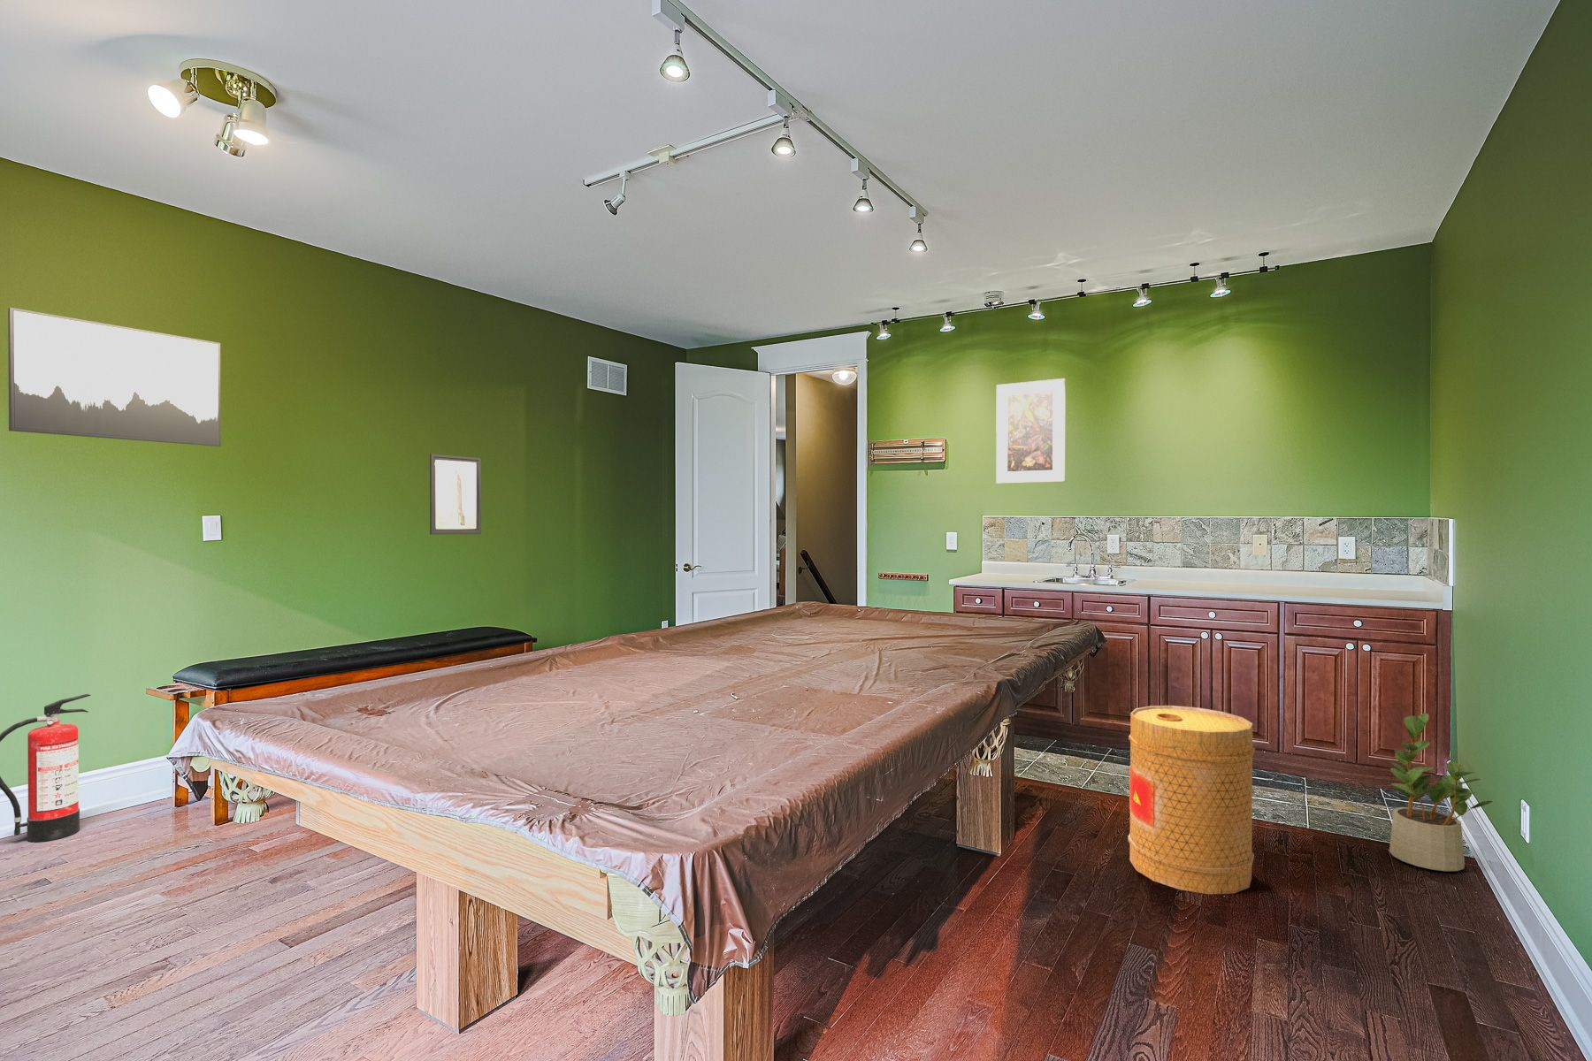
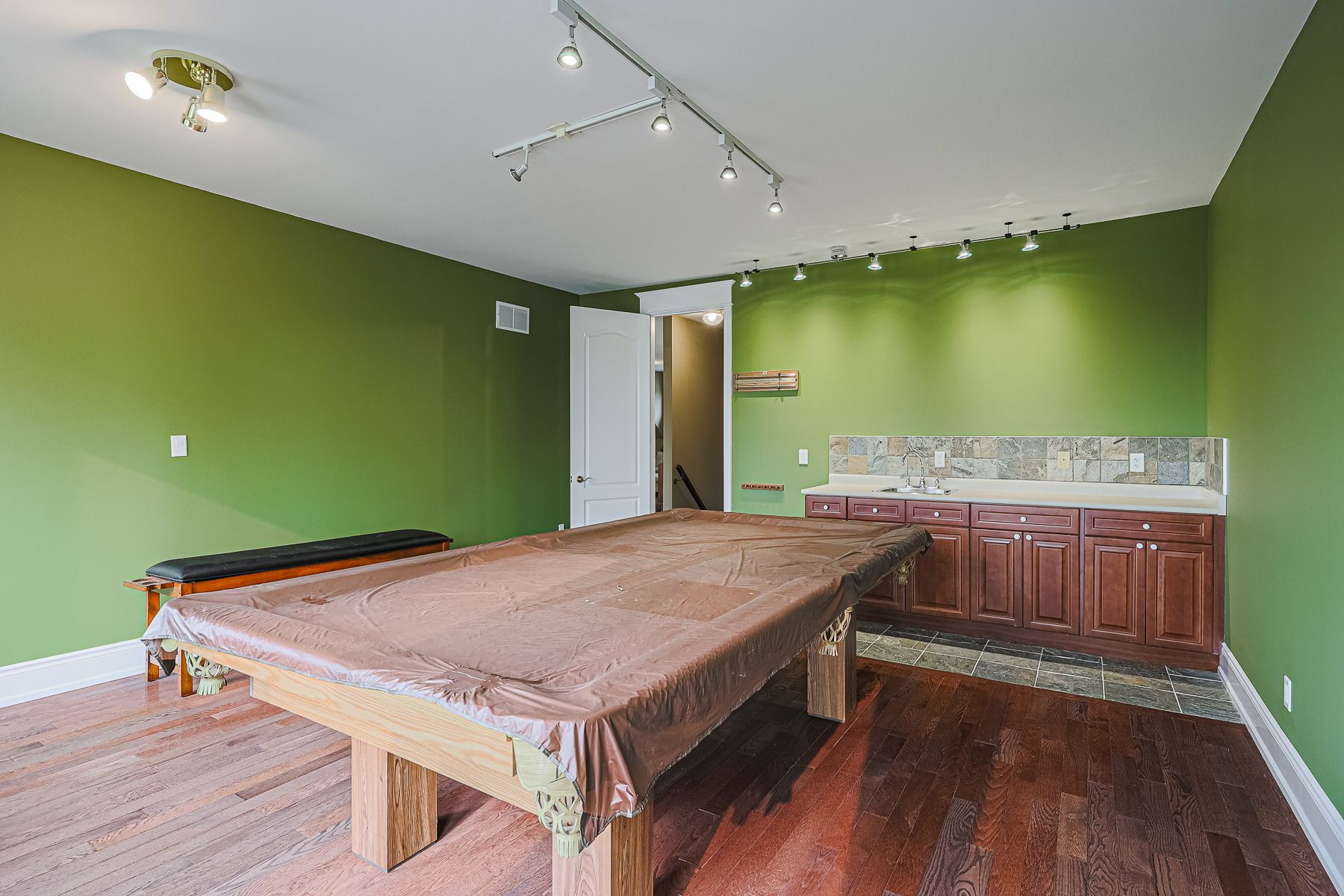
- potted plant [1388,713,1494,872]
- basket [1126,705,1256,895]
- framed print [995,378,1066,484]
- wall art [7,307,222,448]
- wall art [429,452,482,535]
- fire extinguisher [0,693,91,843]
